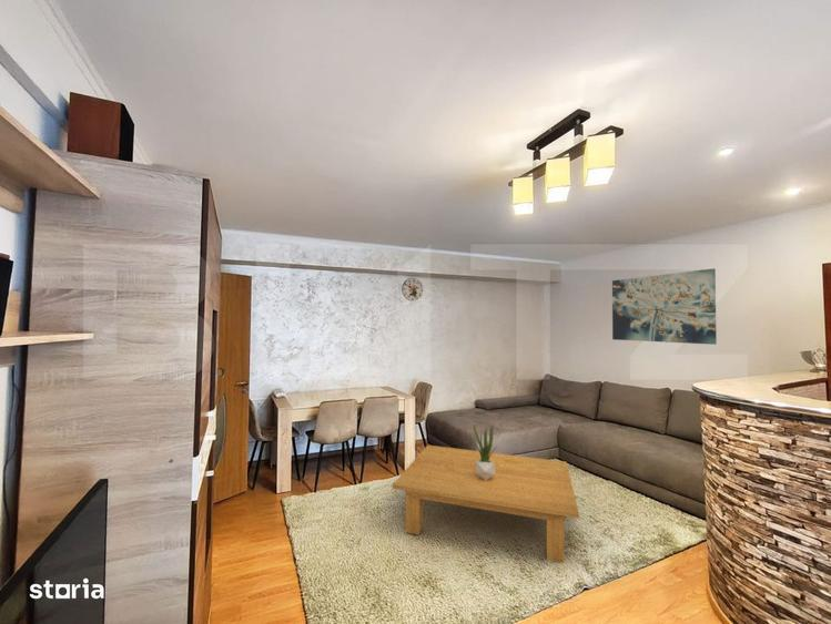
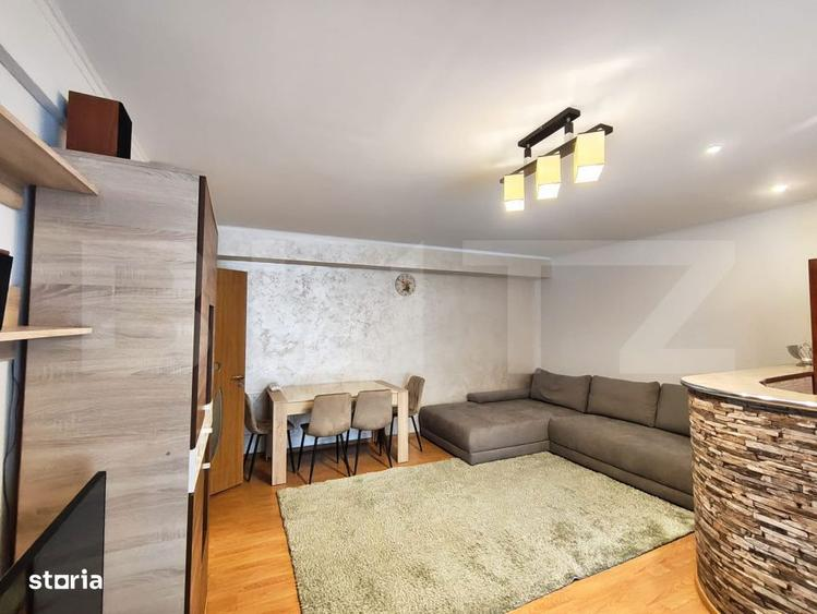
- wall art [611,267,718,346]
- coffee table [392,444,580,564]
- potted plant [473,422,497,481]
